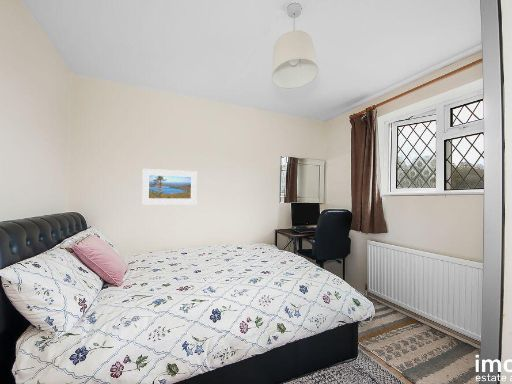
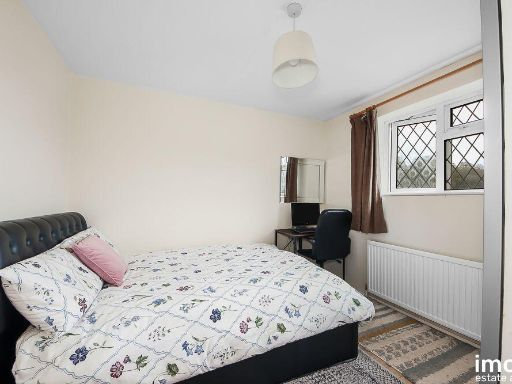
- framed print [141,168,198,205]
